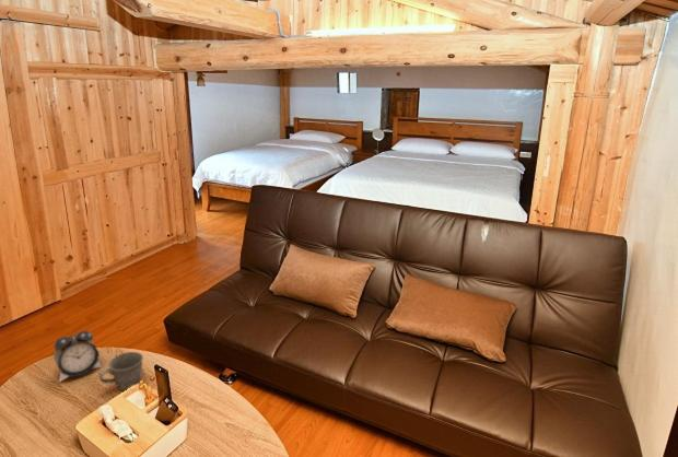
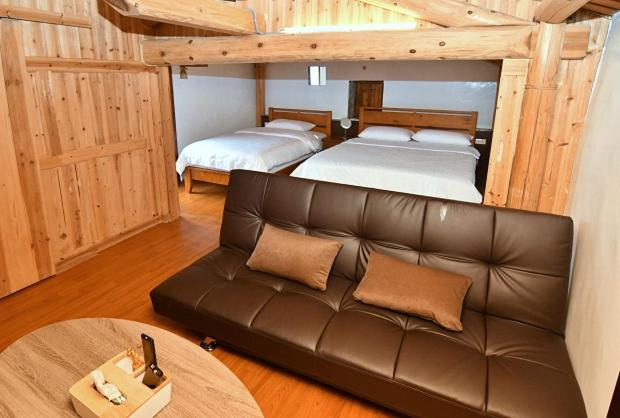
- alarm clock [52,329,103,383]
- mug [97,351,144,391]
